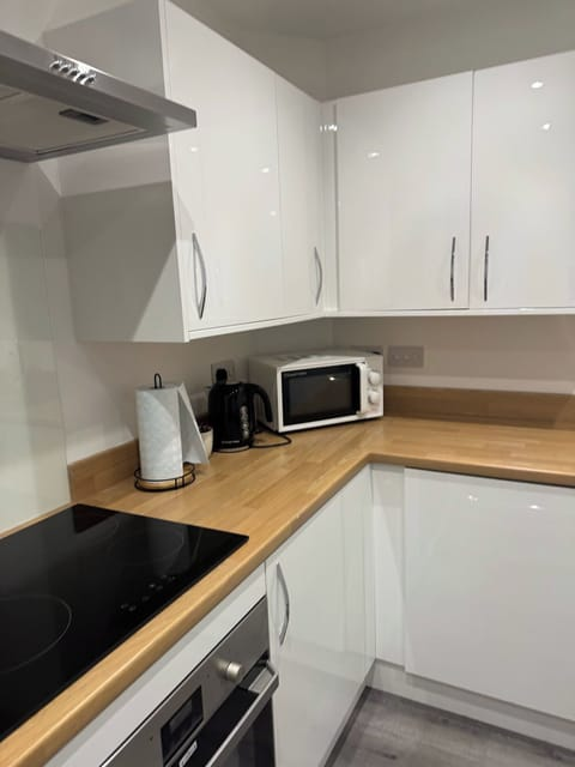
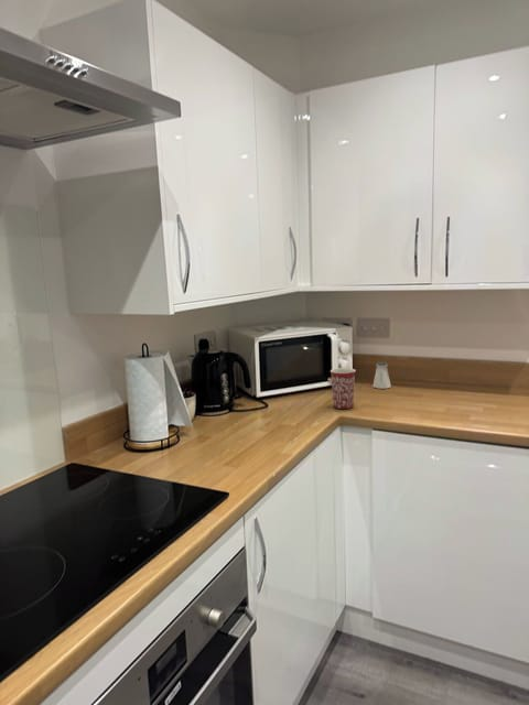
+ mug [330,367,357,410]
+ saltshaker [371,361,392,390]
